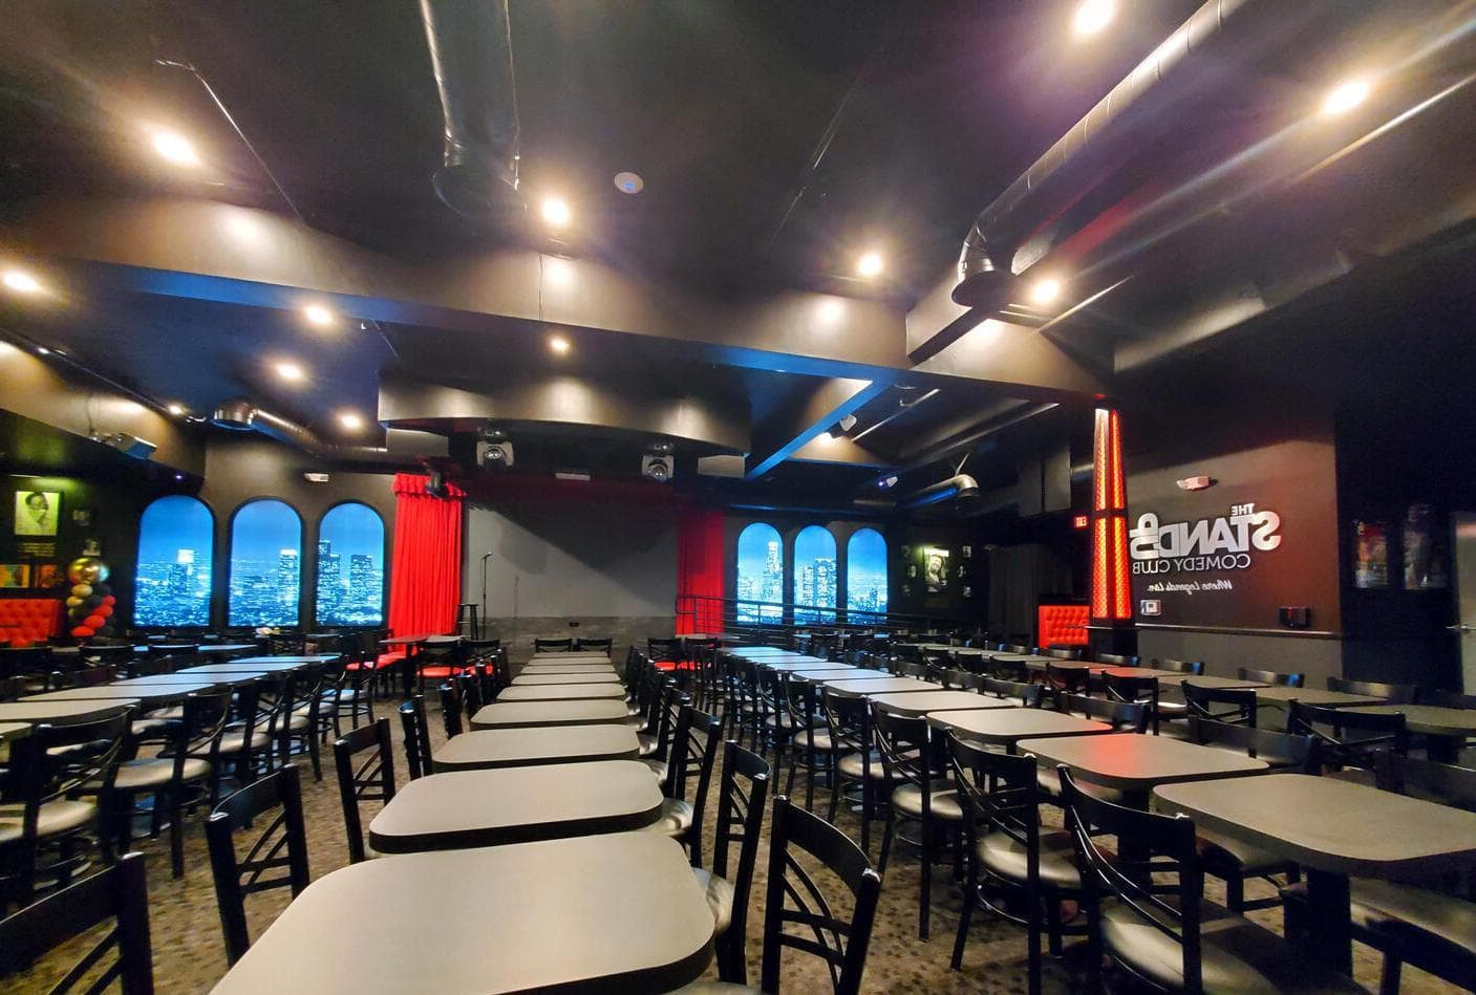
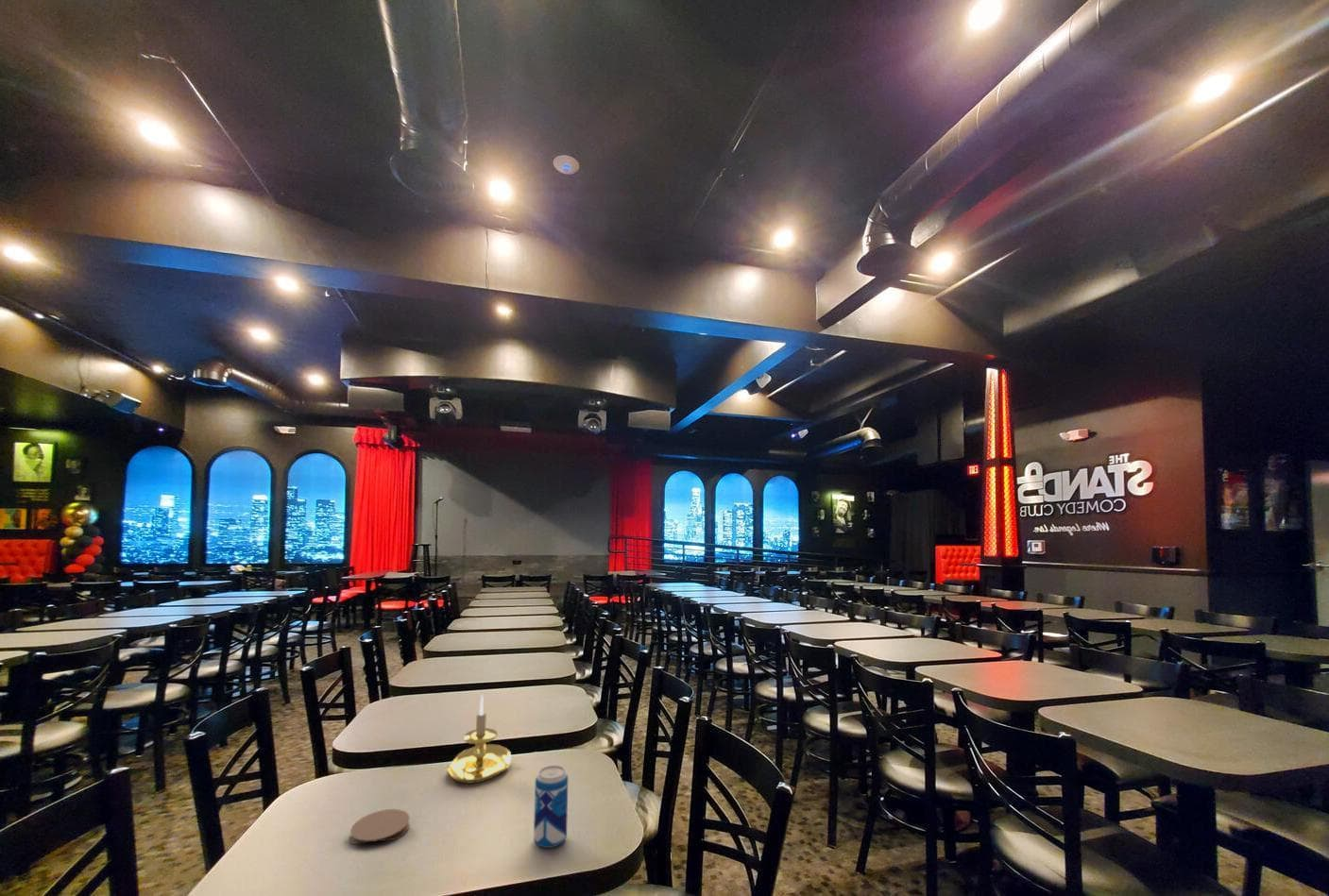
+ coaster [349,808,411,845]
+ candle holder [446,694,512,785]
+ beverage can [533,765,569,849]
